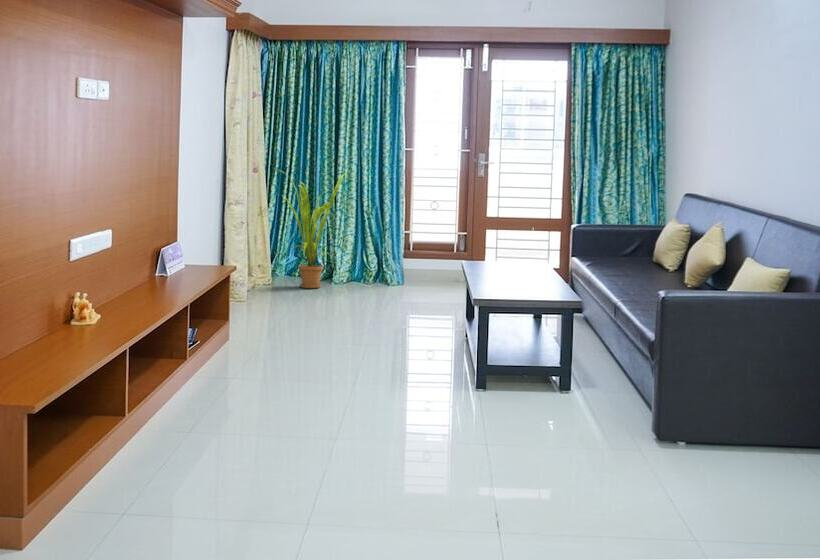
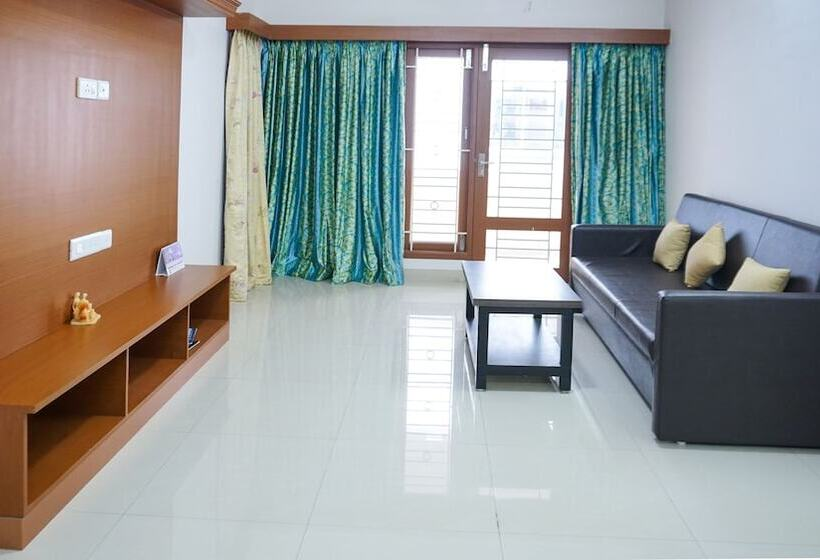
- house plant [275,168,347,289]
